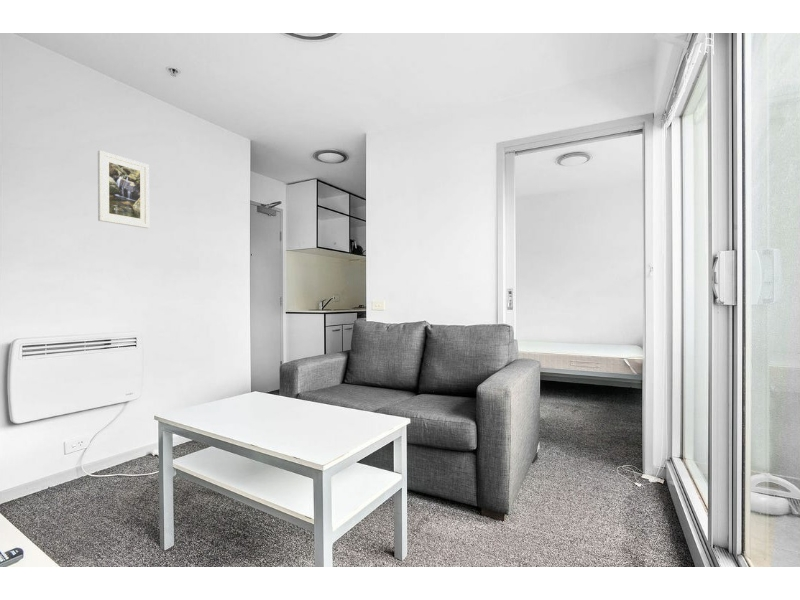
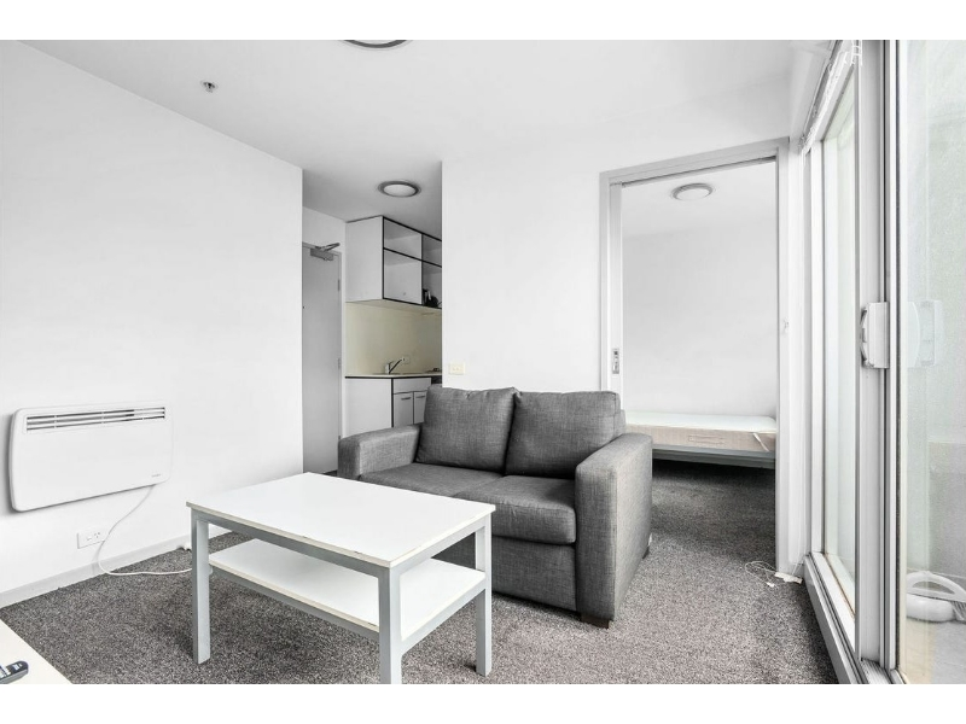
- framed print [97,150,150,229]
